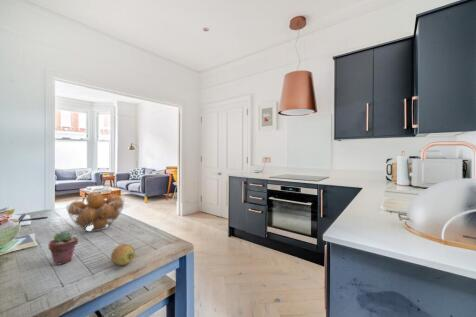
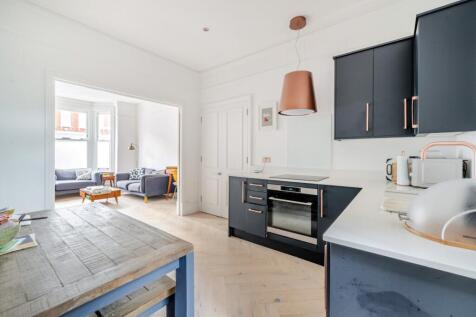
- potted succulent [48,230,79,266]
- fruit basket [65,191,126,233]
- apple [110,243,136,266]
